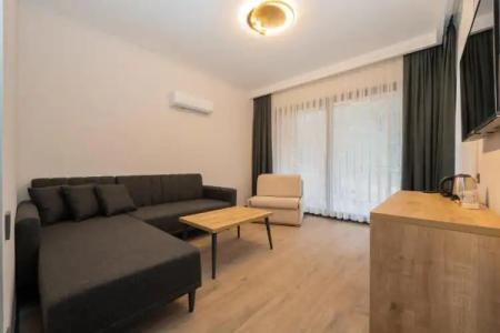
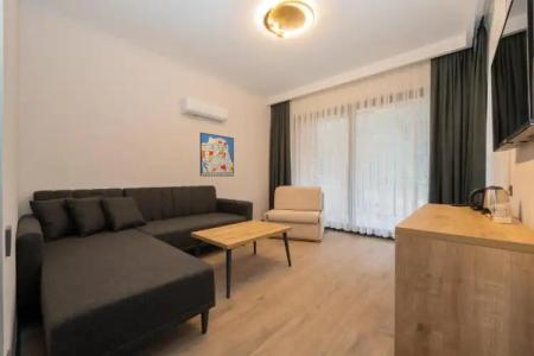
+ wall art [199,132,235,177]
